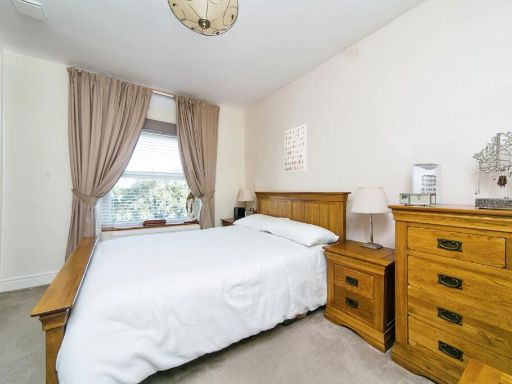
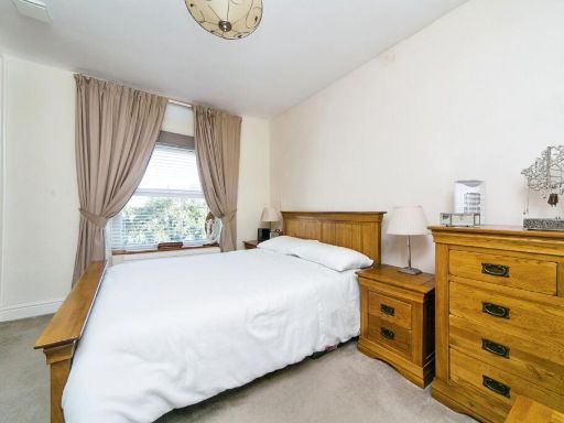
- wall art [284,123,307,174]
